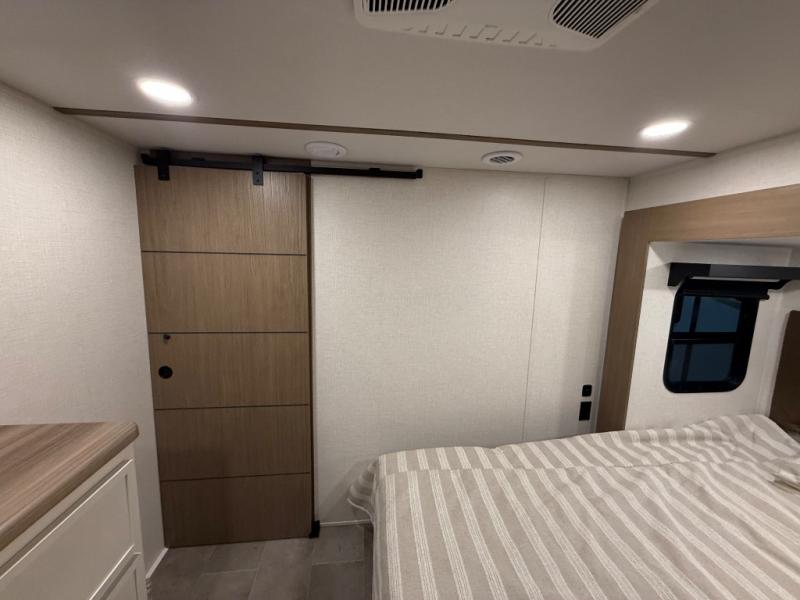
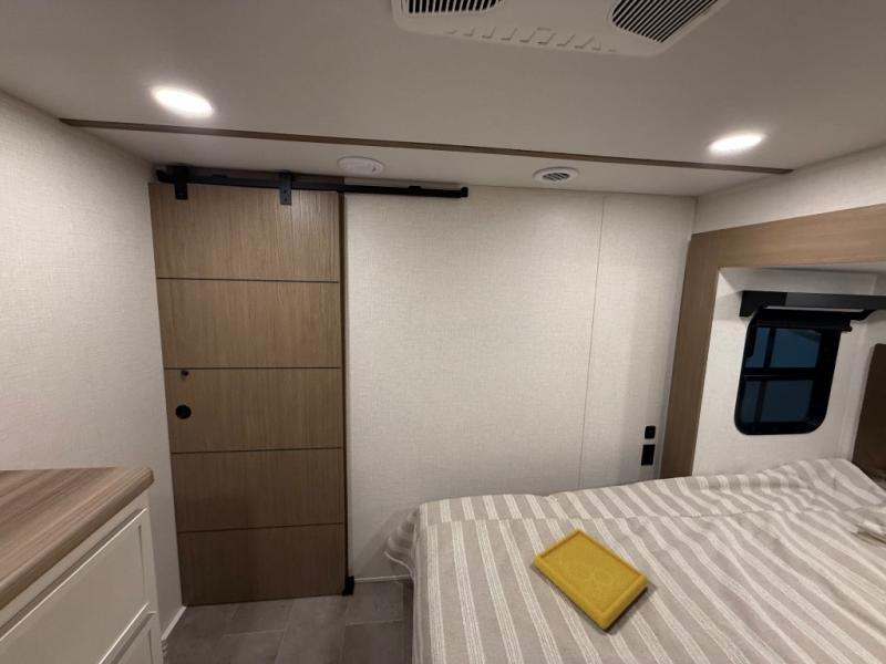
+ serving tray [532,527,650,631]
